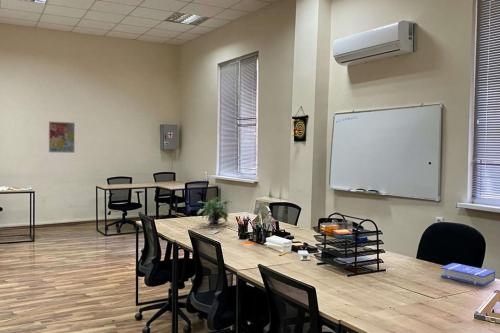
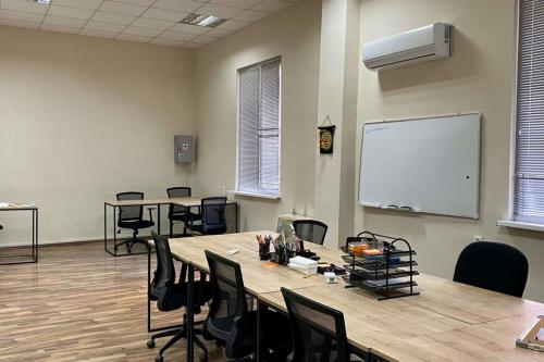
- wall art [48,120,76,154]
- potted plant [195,196,233,224]
- book [440,262,496,287]
